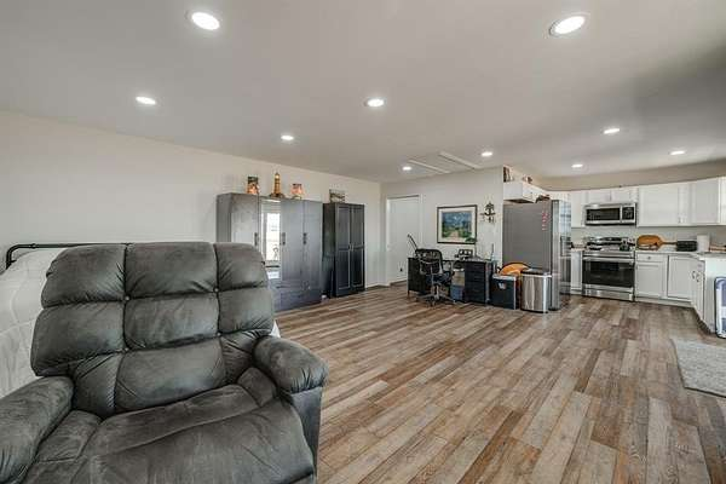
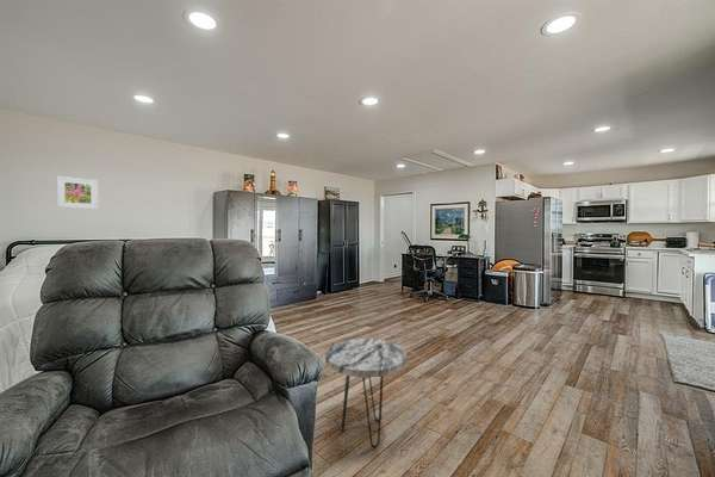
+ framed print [56,175,99,210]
+ side table [324,337,406,448]
